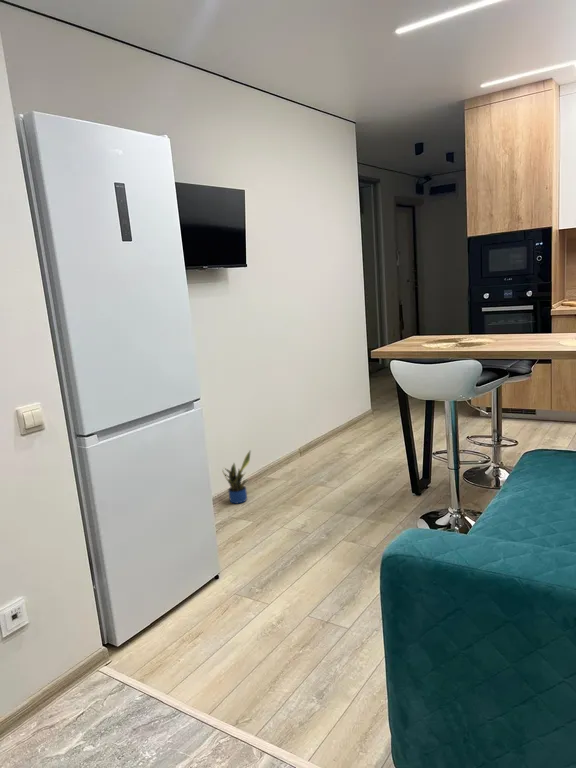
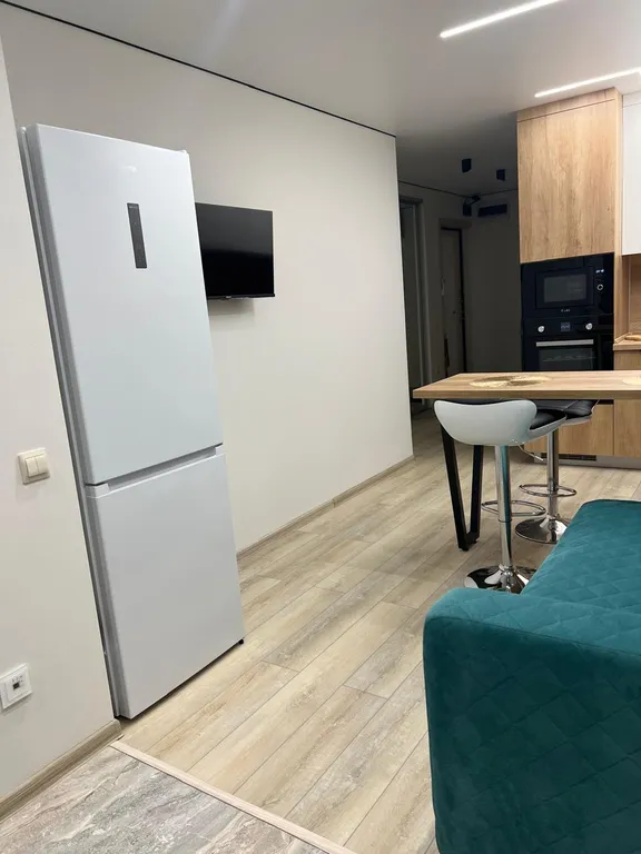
- potted plant [221,449,252,504]
